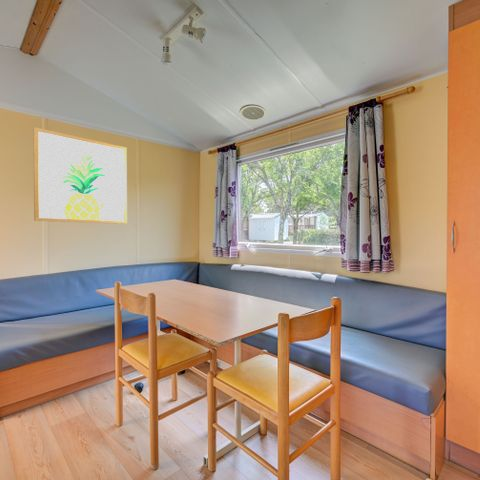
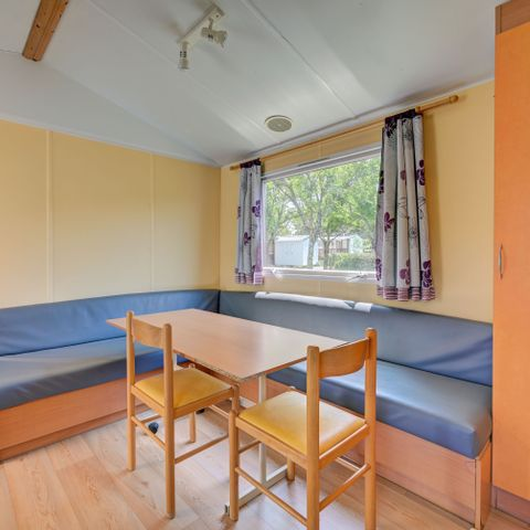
- wall art [33,127,128,225]
